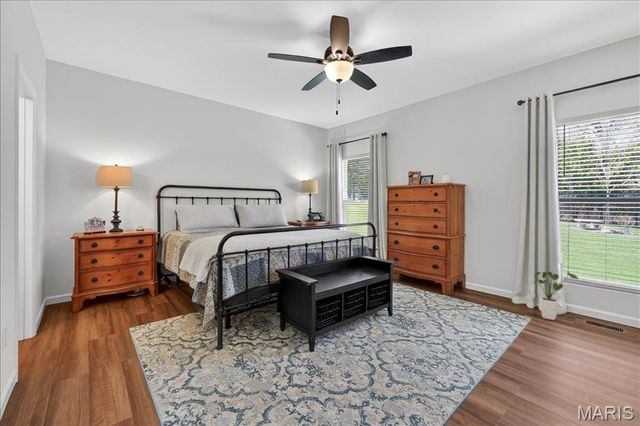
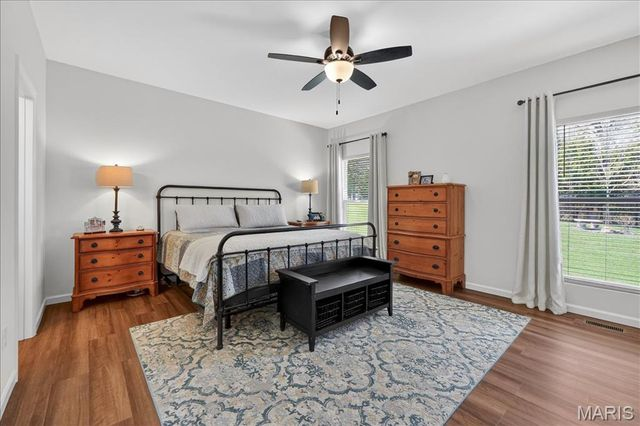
- house plant [532,270,579,321]
